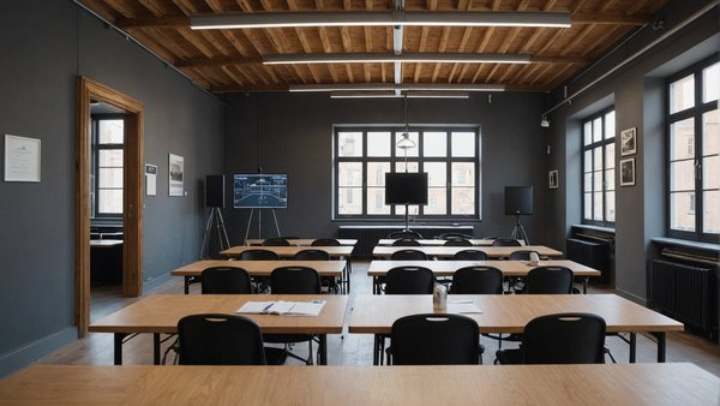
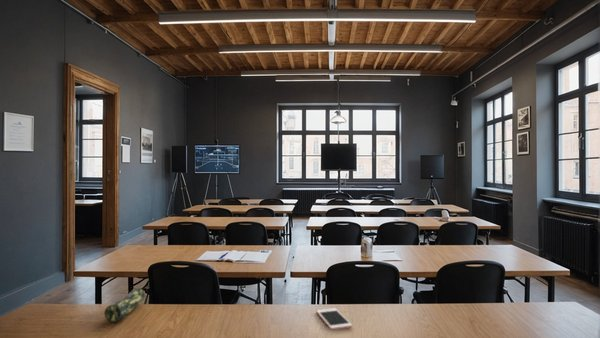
+ pencil case [103,286,146,323]
+ cell phone [316,307,353,331]
